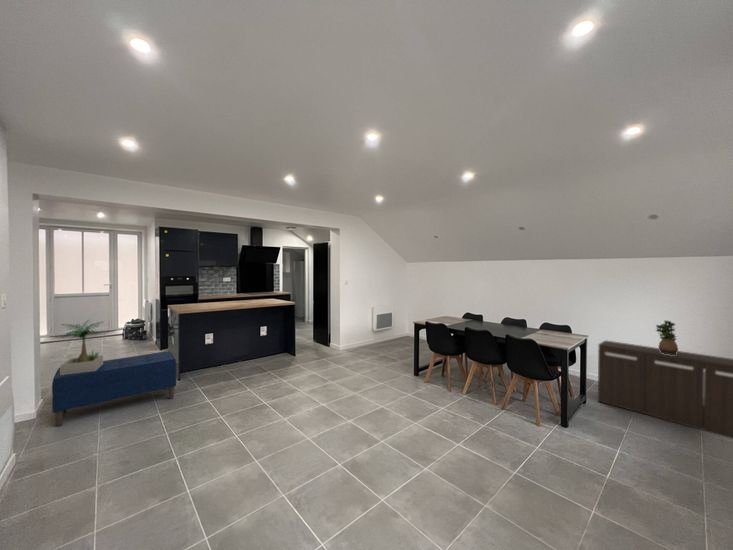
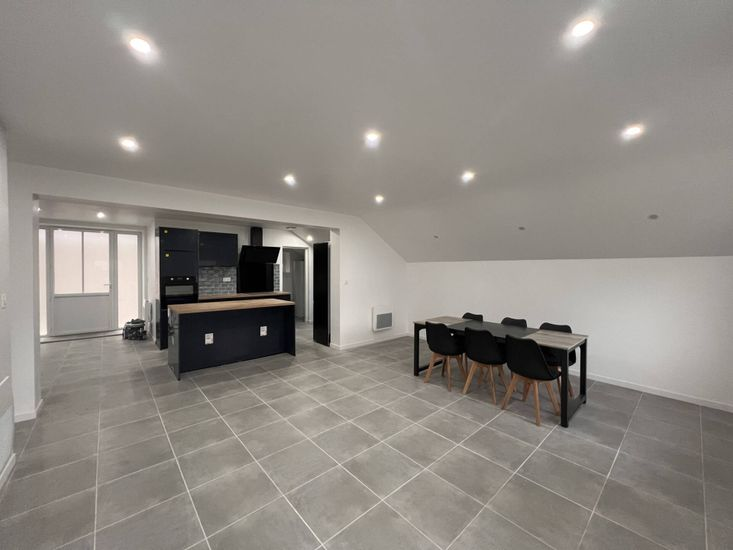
- storage cabinet [597,339,733,440]
- potted plant [59,319,105,375]
- bench [51,350,177,427]
- potted plant [655,319,679,355]
